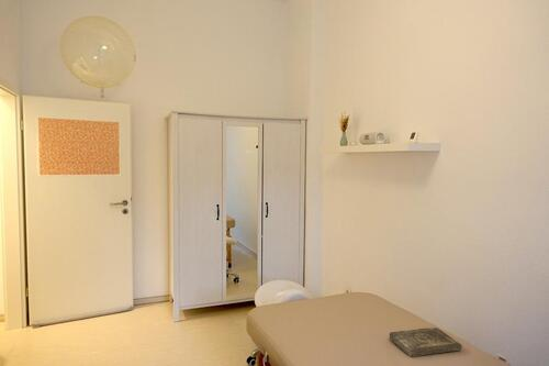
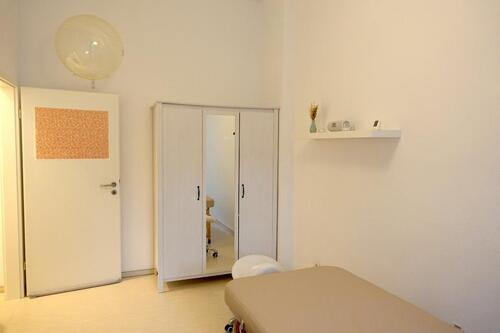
- book [389,326,463,358]
